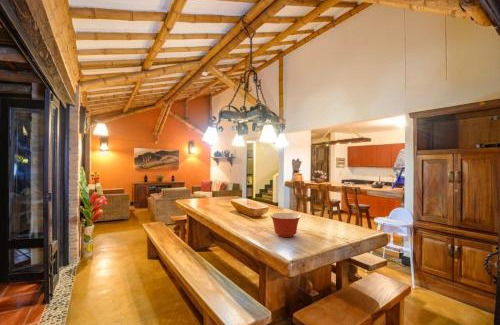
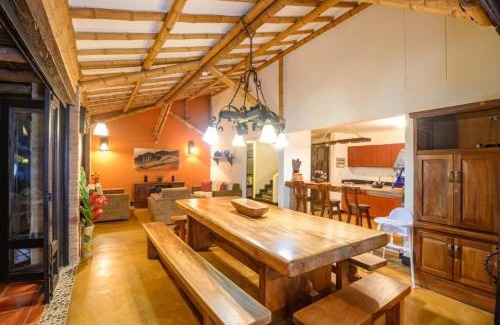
- mixing bowl [269,212,302,238]
